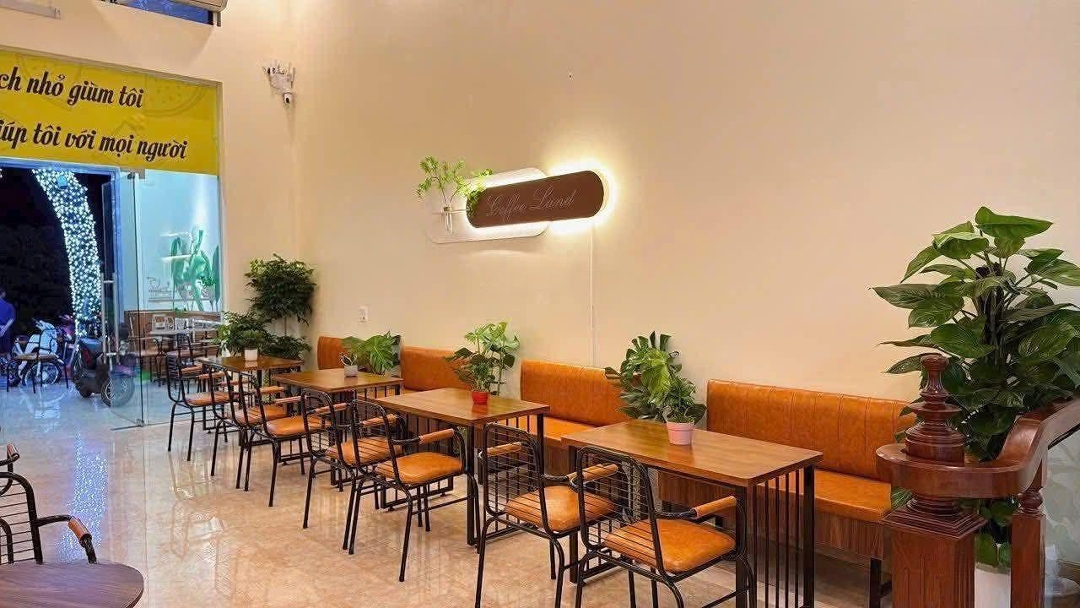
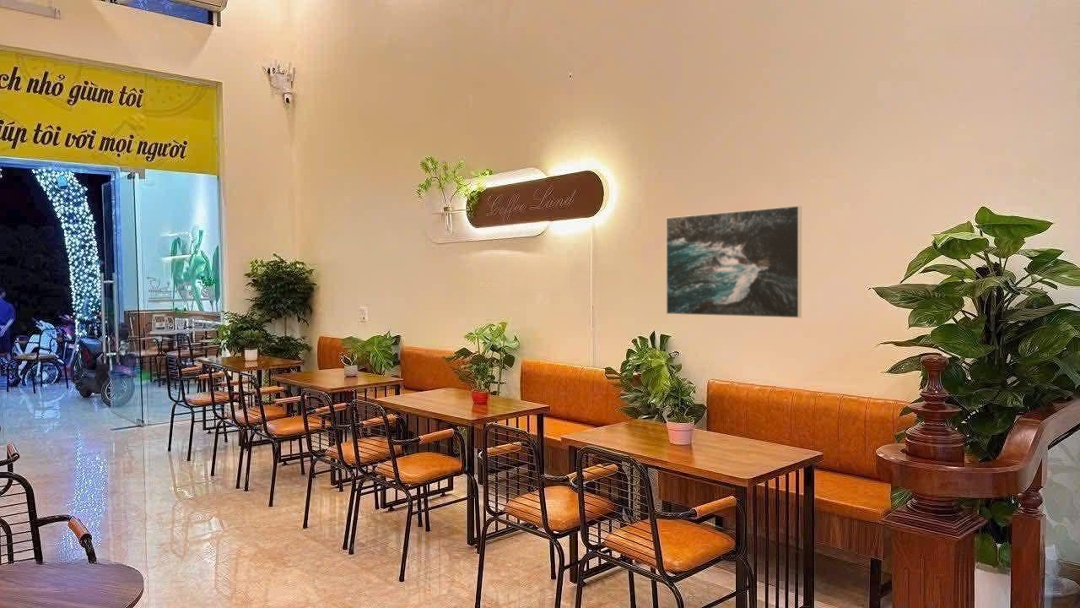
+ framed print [665,205,802,319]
